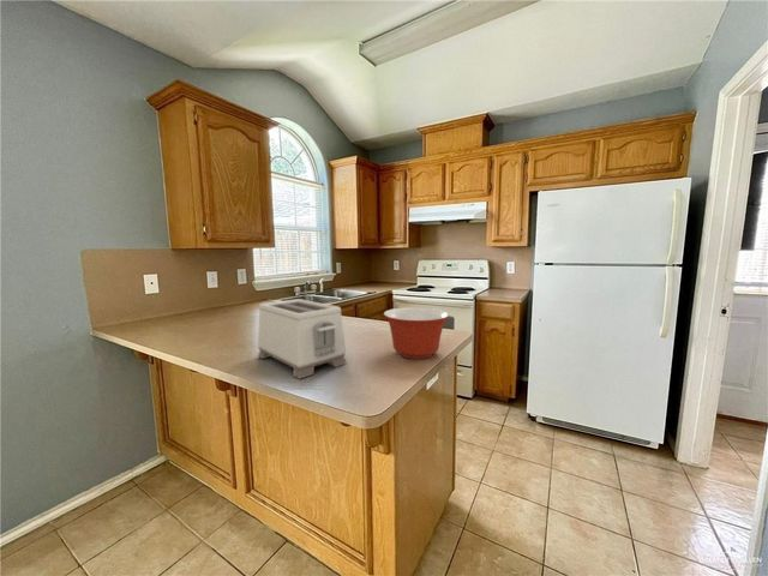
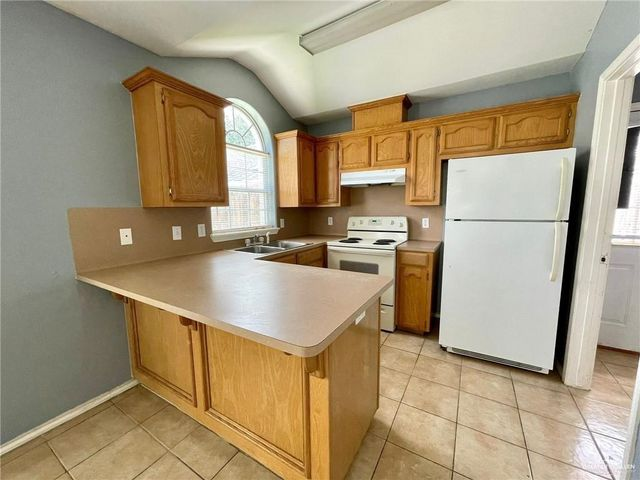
- mixing bowl [383,306,450,360]
- toaster [257,298,348,380]
